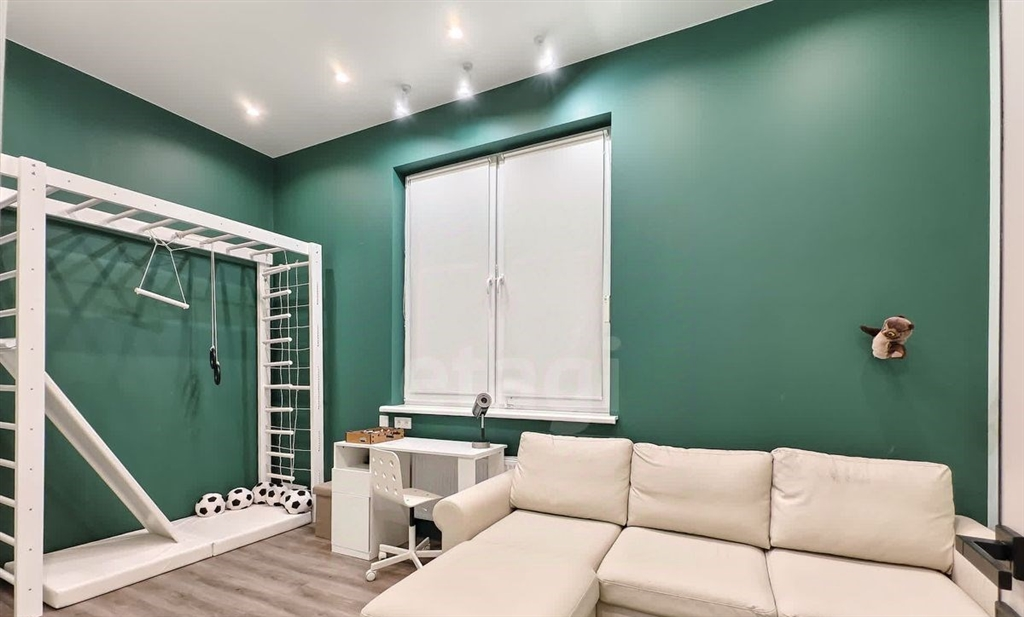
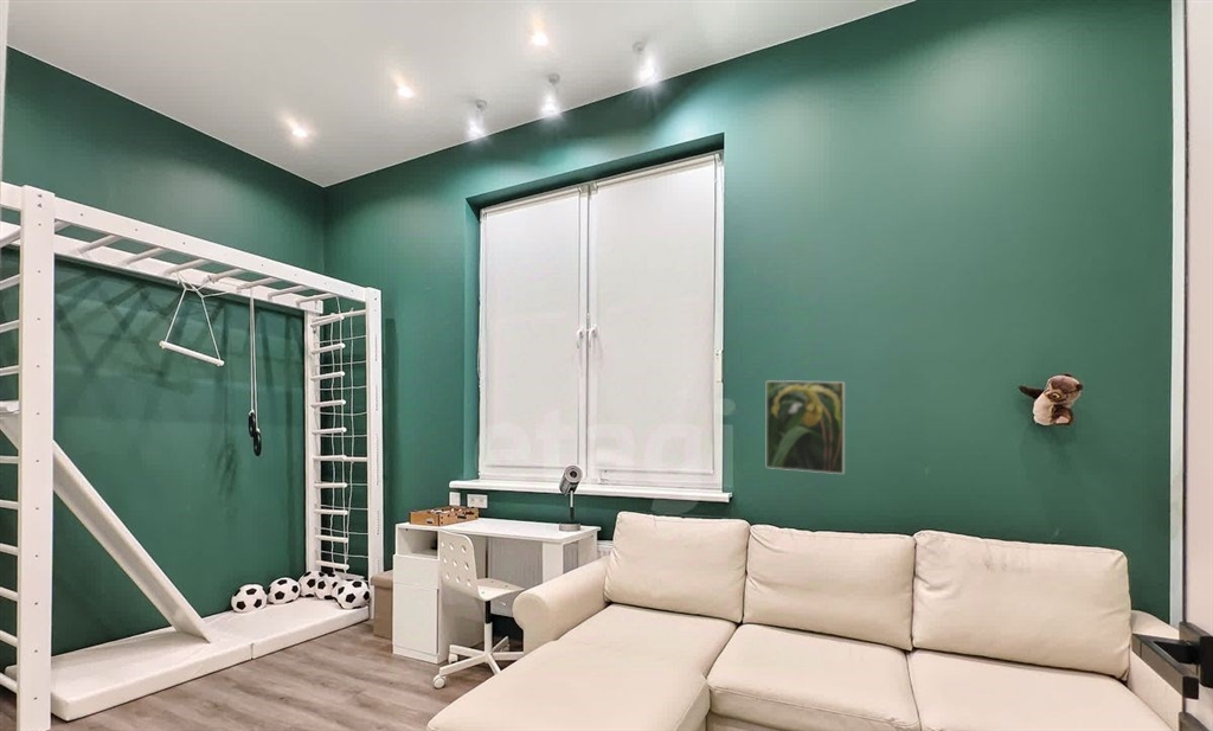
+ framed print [765,379,846,475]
